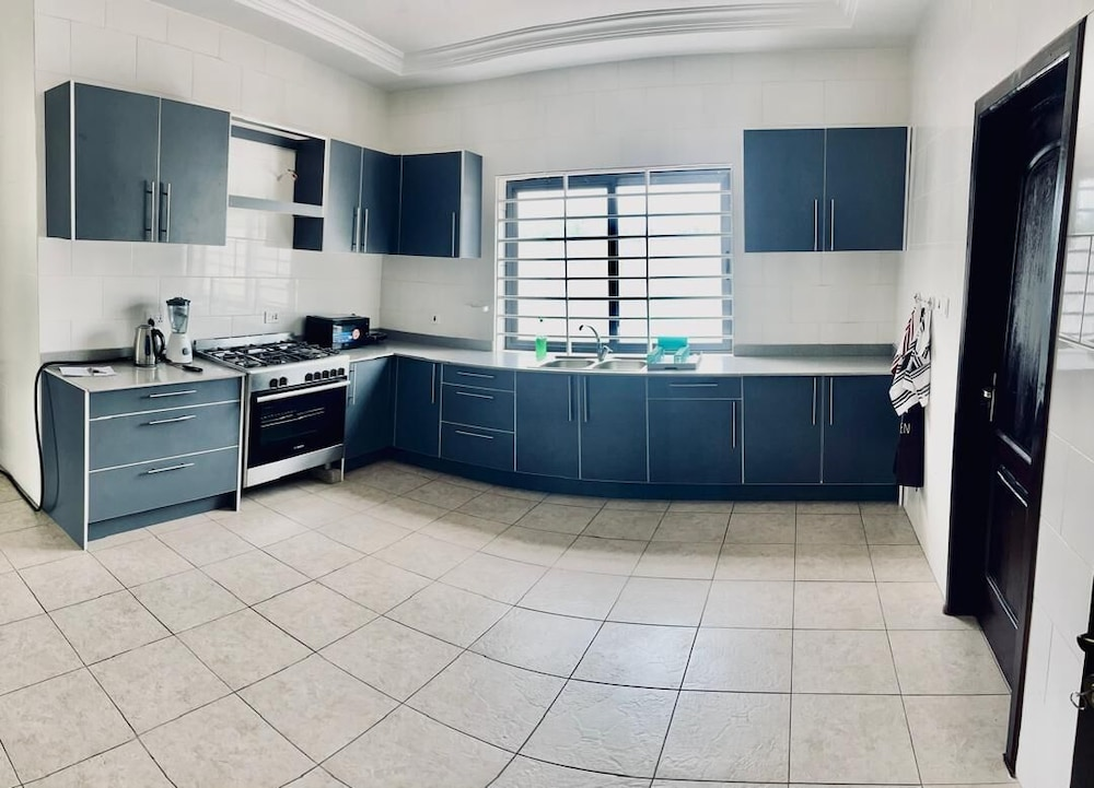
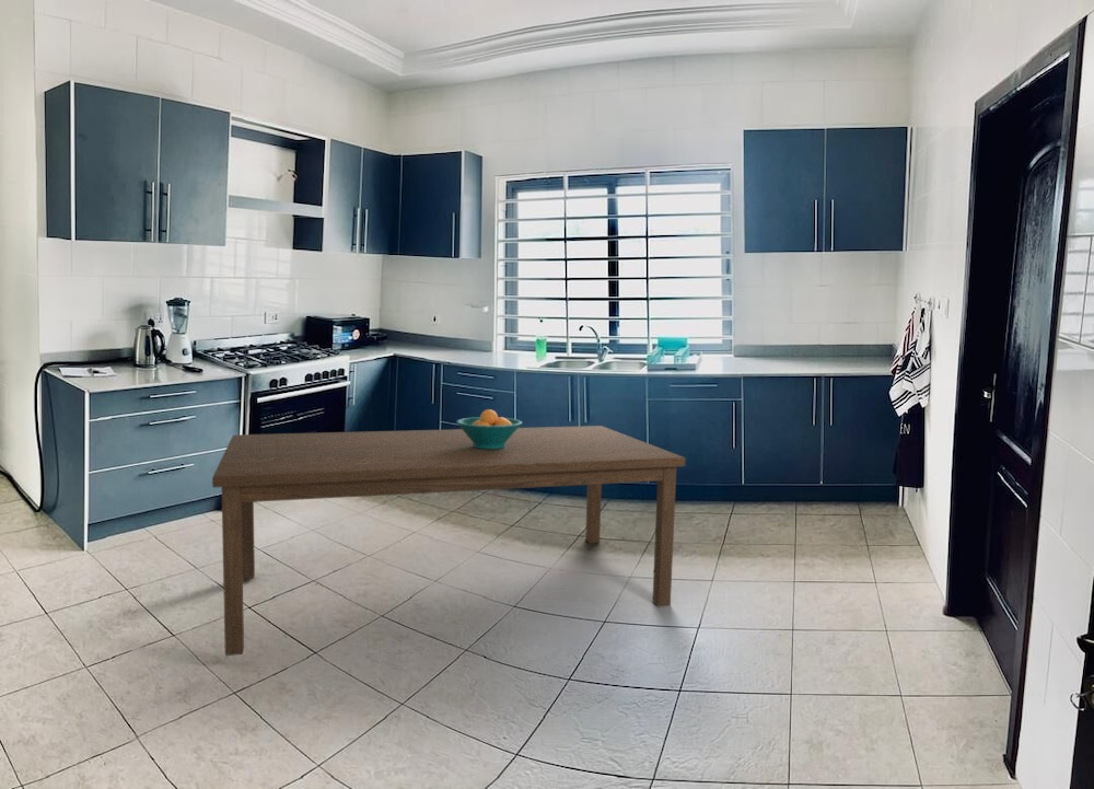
+ fruit bowl [455,408,523,450]
+ dining table [211,425,687,657]
